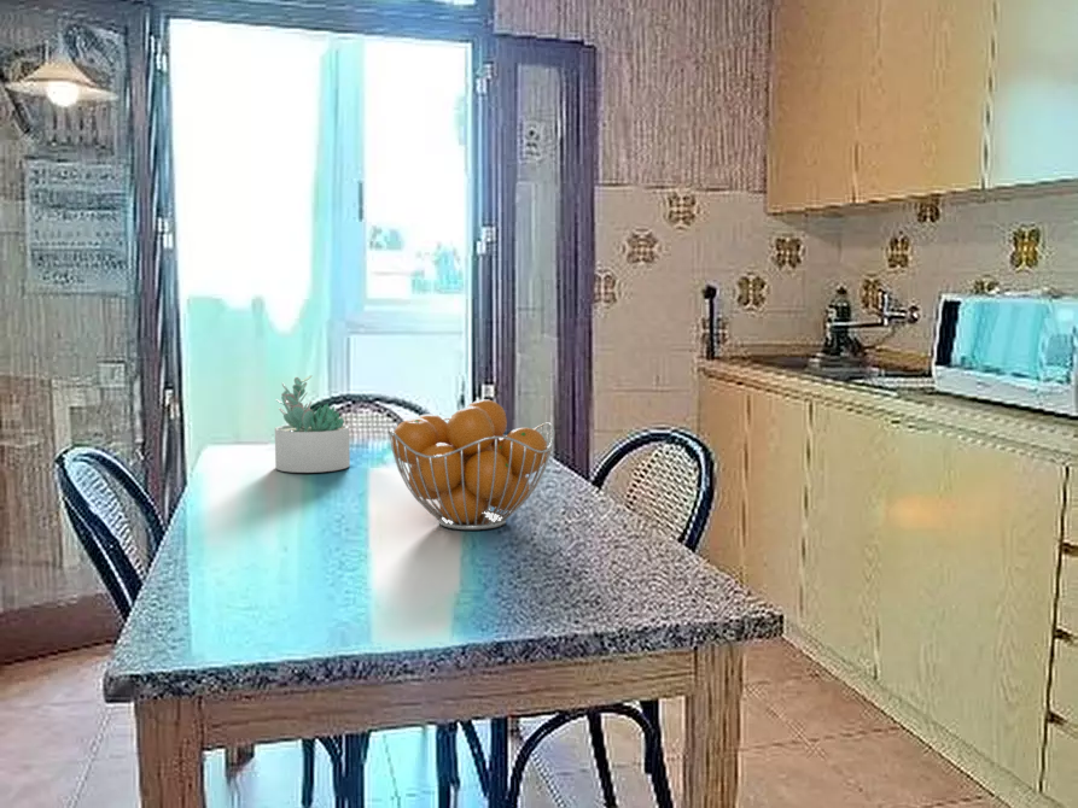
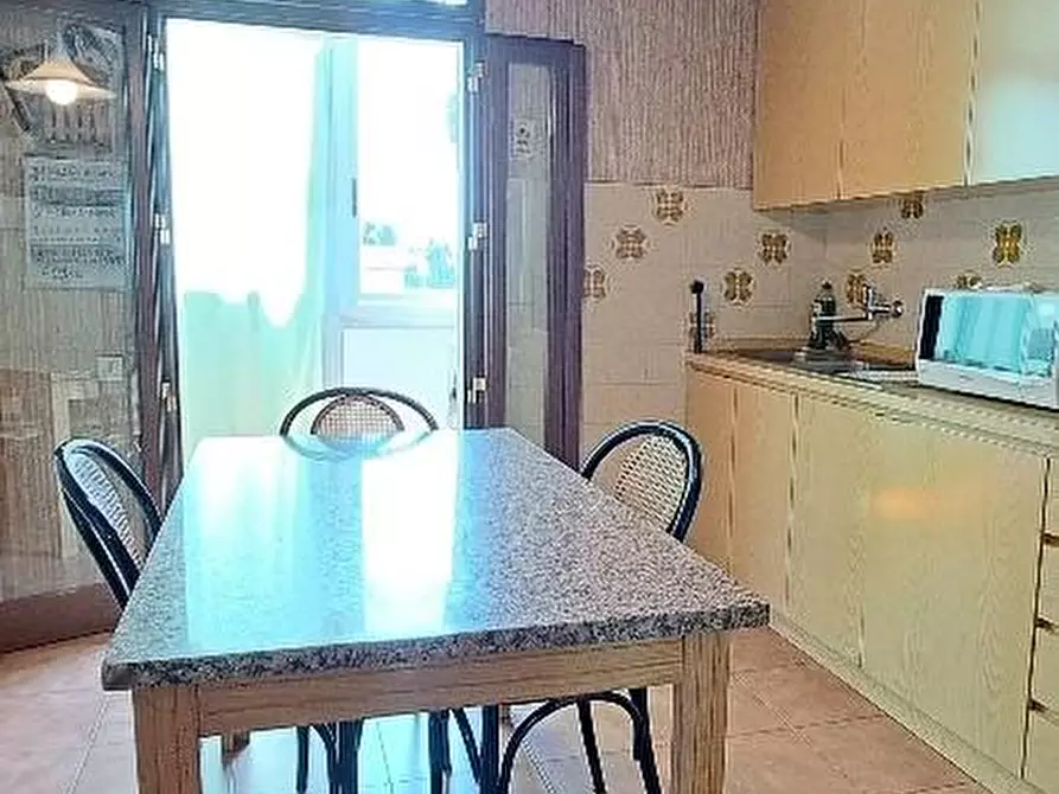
- fruit basket [388,398,555,531]
- succulent plant [274,374,351,474]
